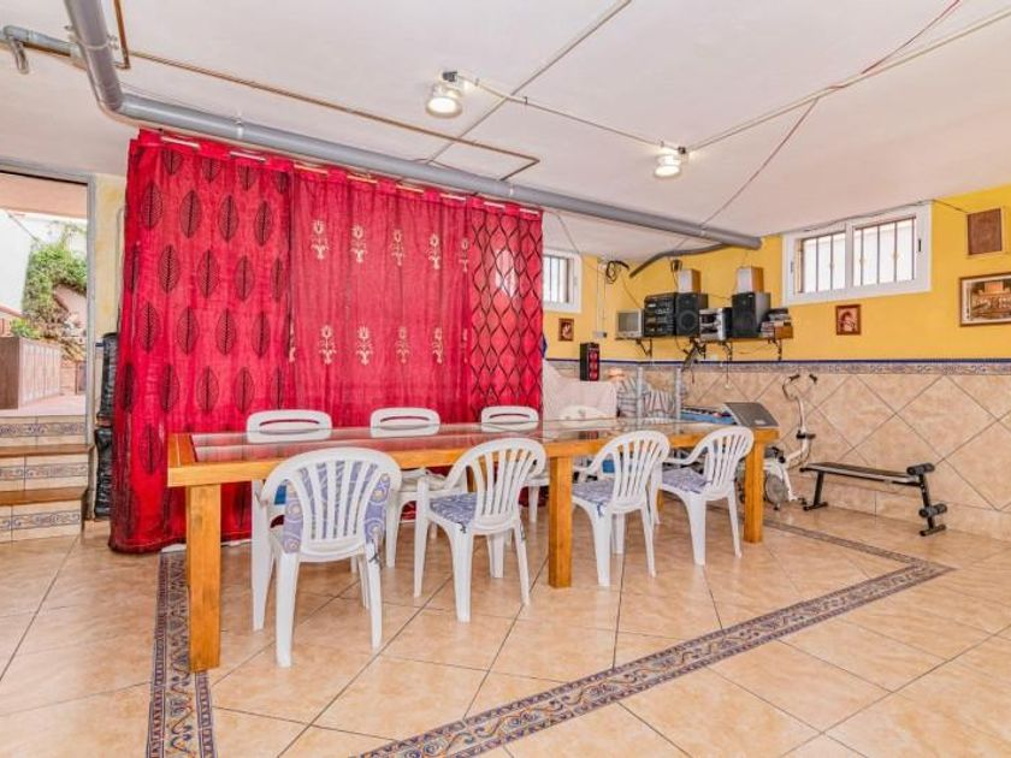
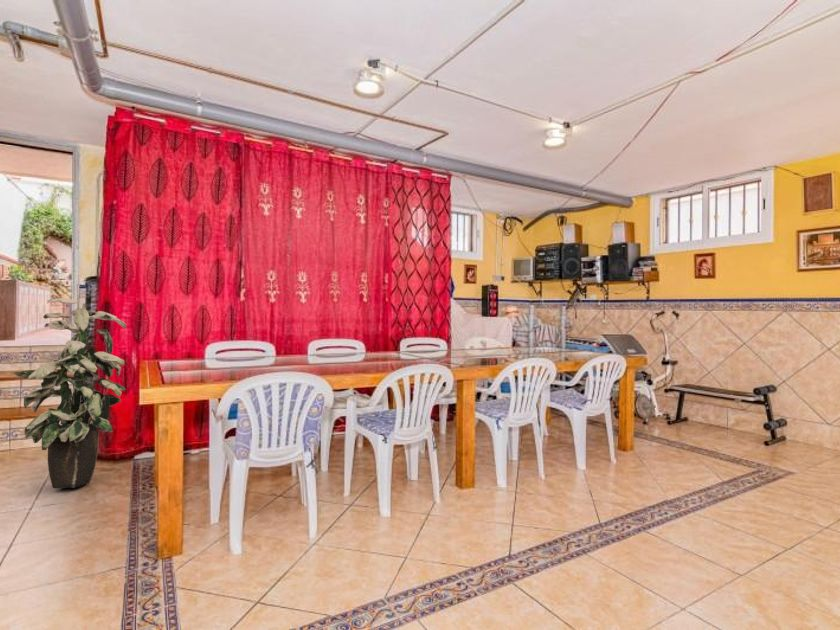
+ indoor plant [10,297,127,489]
